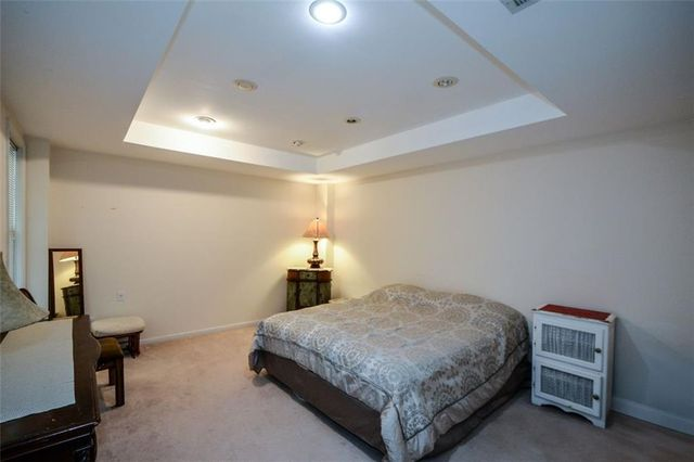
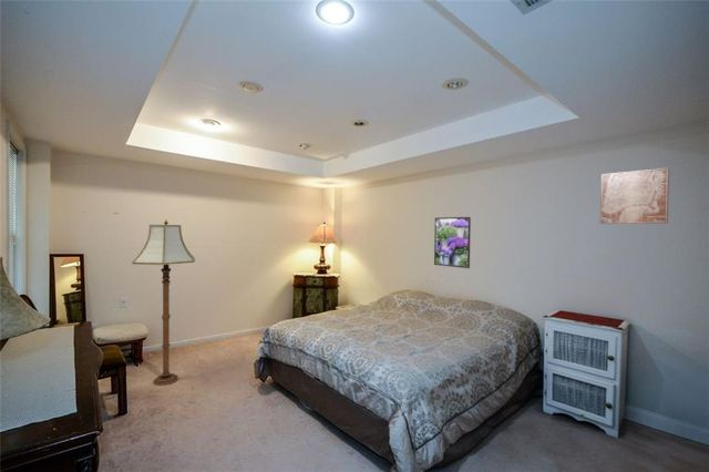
+ wall art [599,166,670,225]
+ floor lamp [131,219,196,387]
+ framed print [433,216,472,269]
